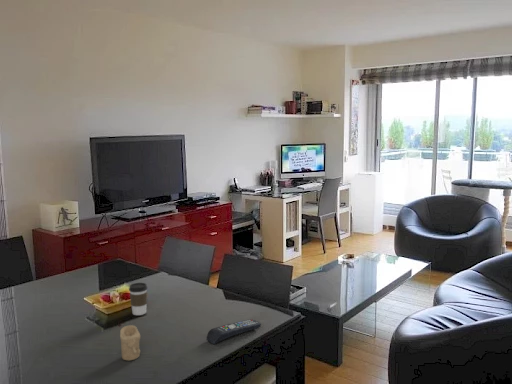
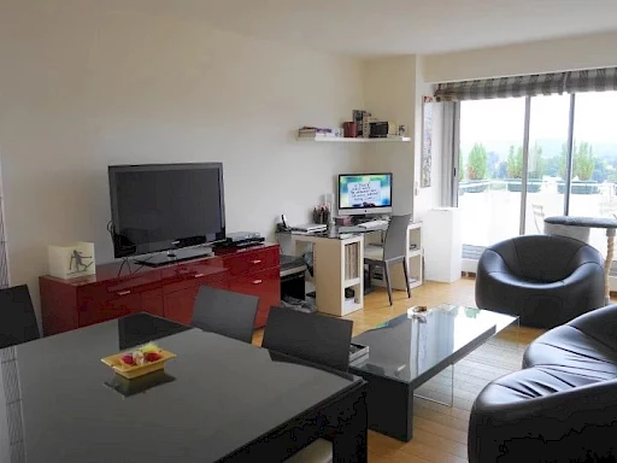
- remote control [206,318,262,345]
- candle [119,324,141,361]
- coffee cup [128,282,148,316]
